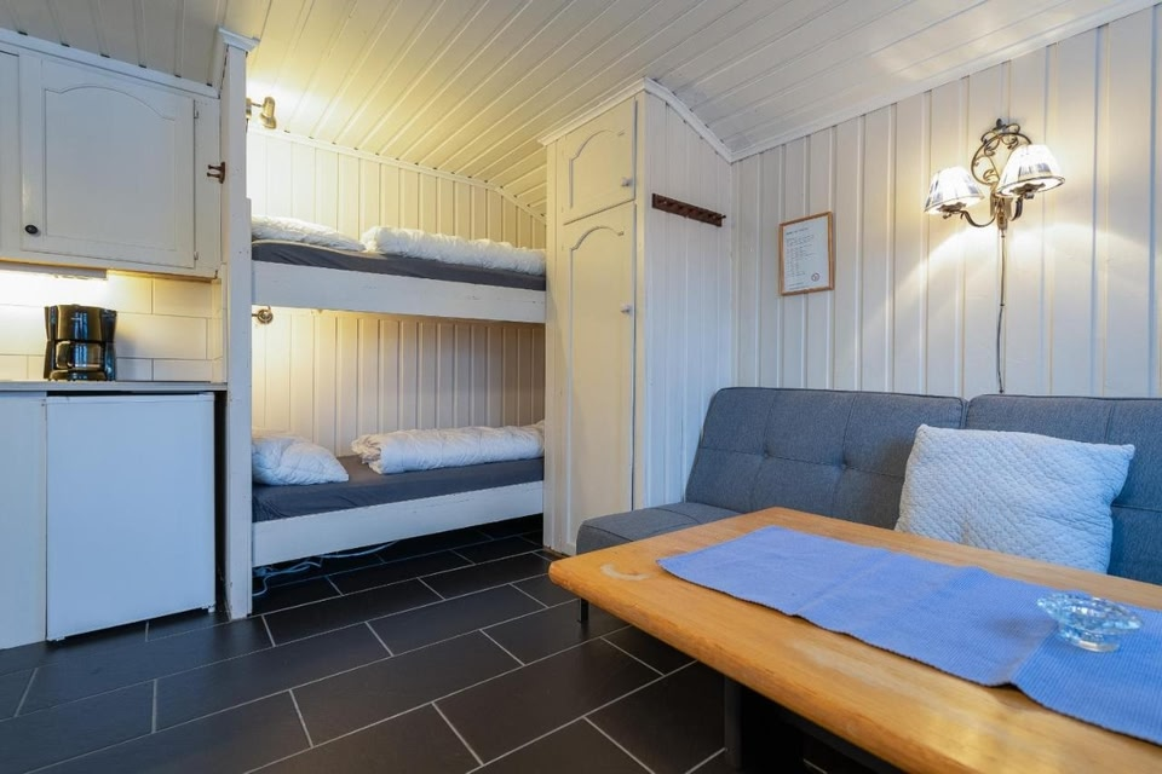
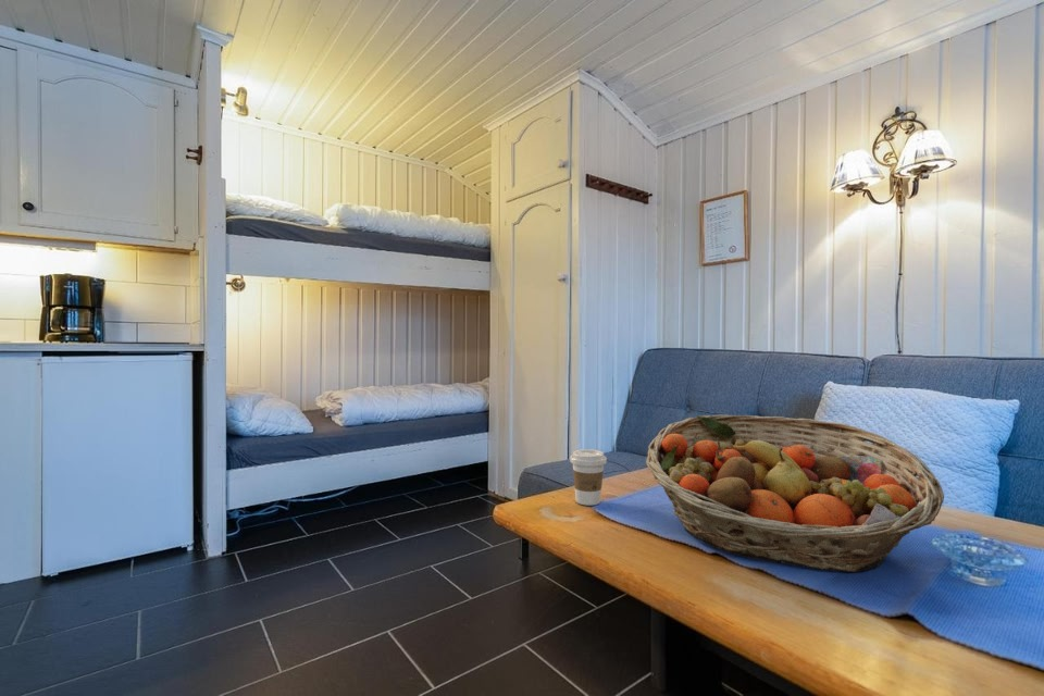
+ fruit basket [645,413,945,573]
+ coffee cup [569,448,608,507]
